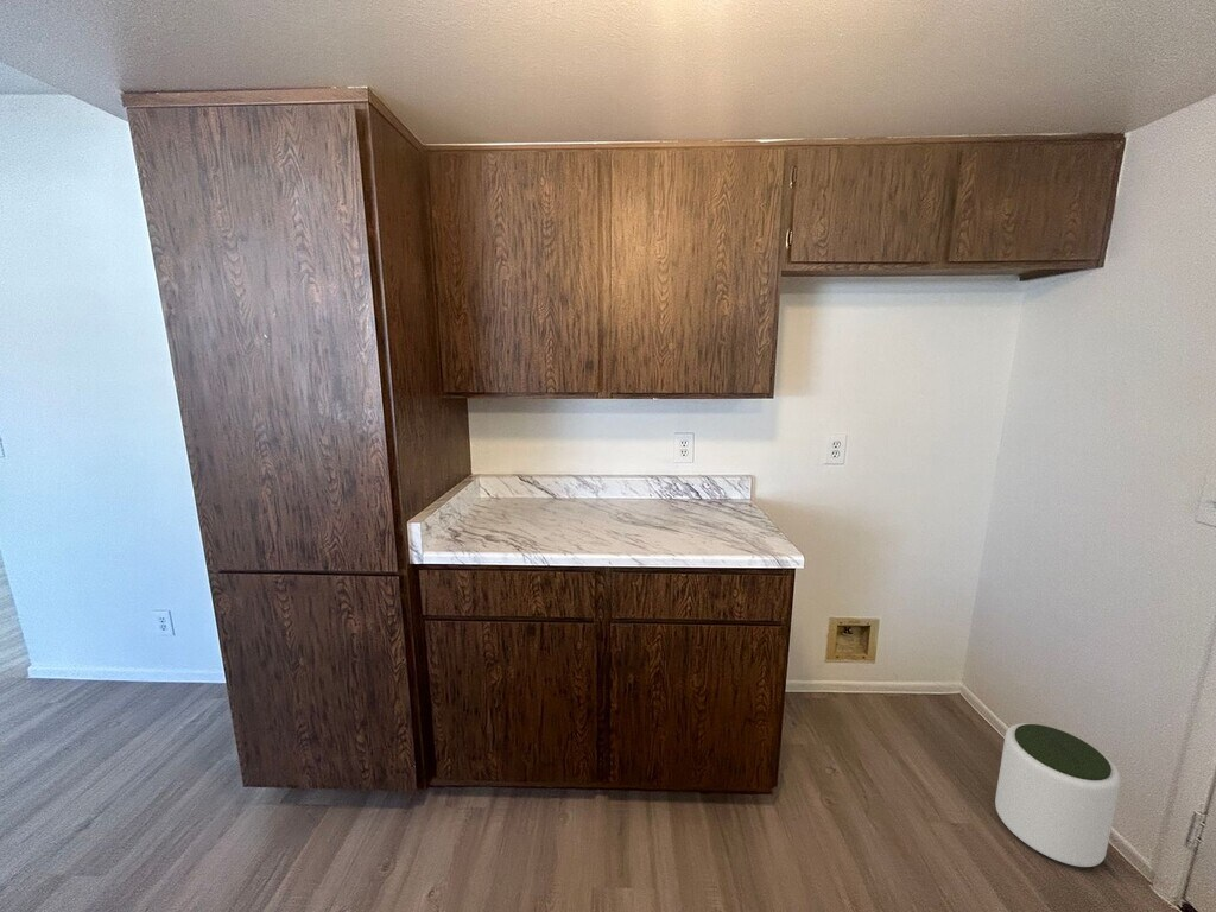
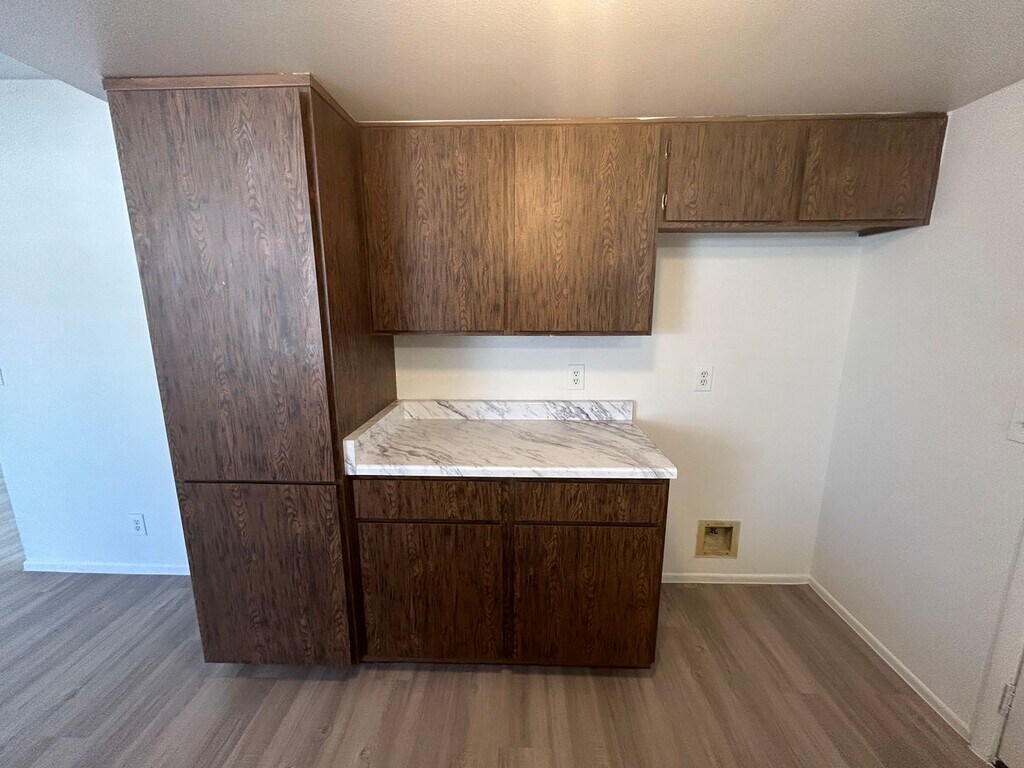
- plant pot [994,722,1122,868]
